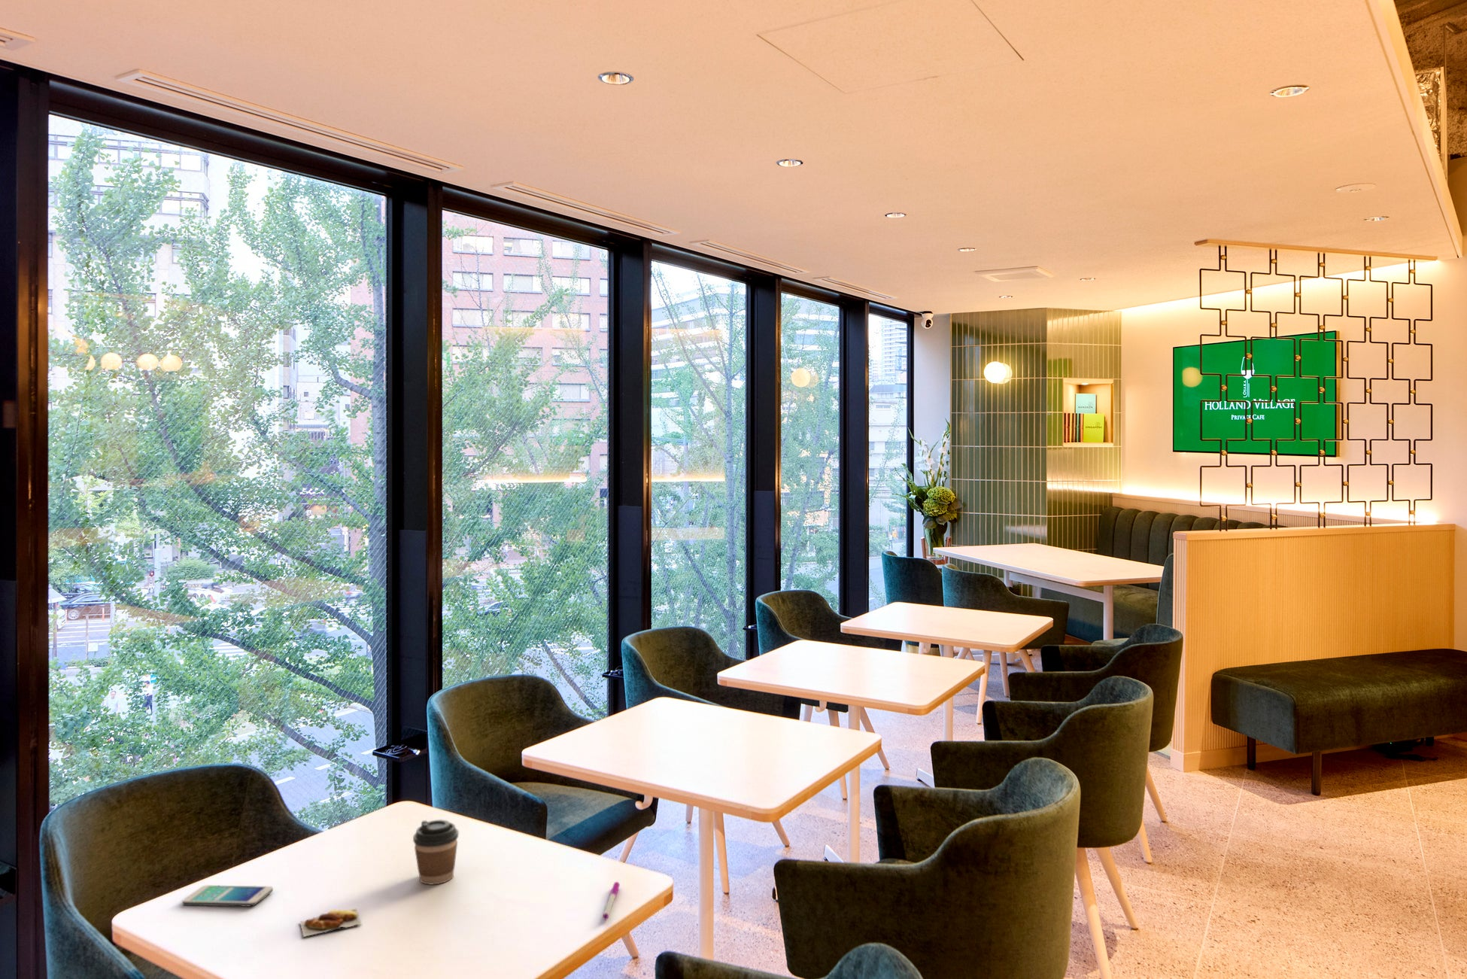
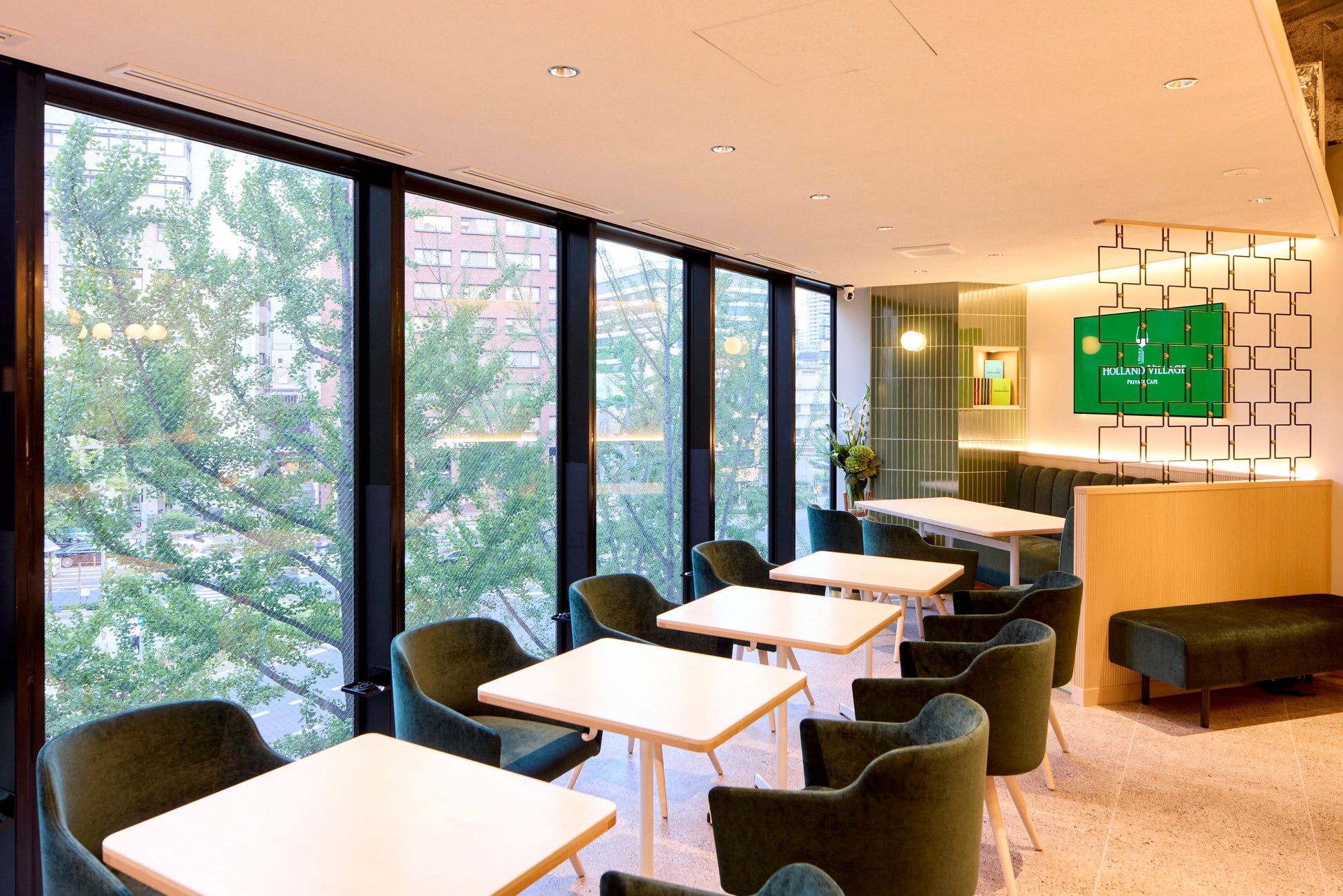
- smartphone [181,884,274,908]
- pen [602,881,620,920]
- pastry [299,908,362,937]
- coffee cup [412,818,460,886]
